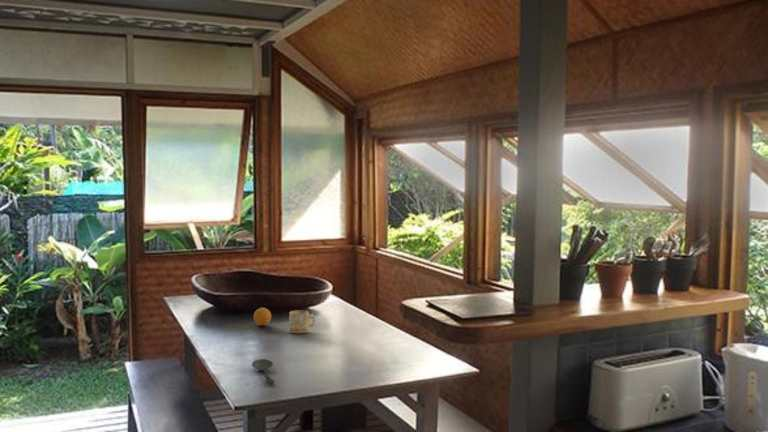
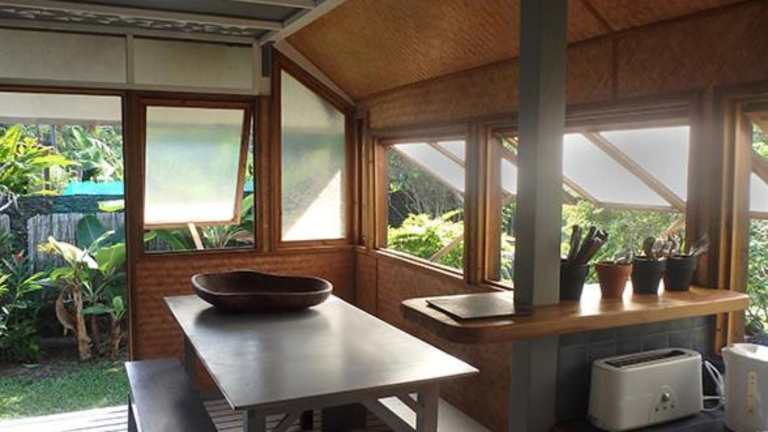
- mug [288,310,316,334]
- fruit [253,307,272,327]
- spoon [251,358,275,384]
